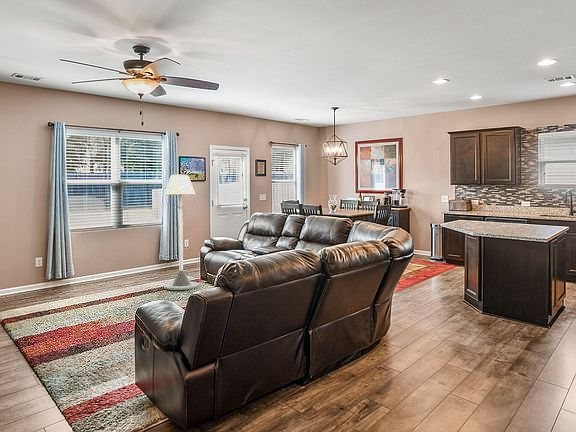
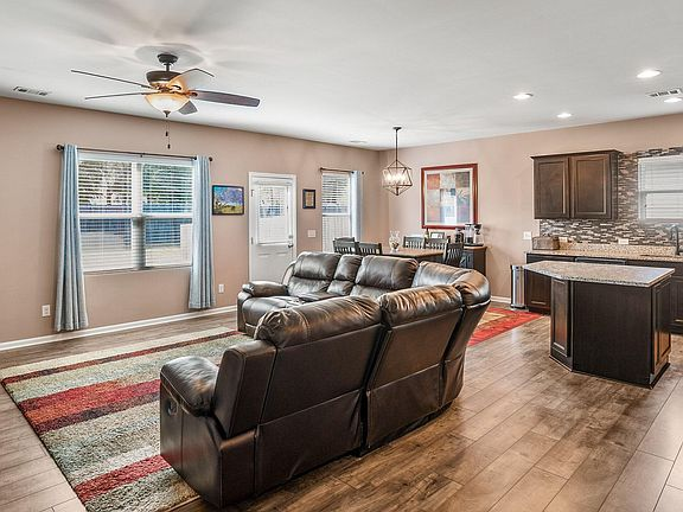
- floor lamp [163,174,200,291]
